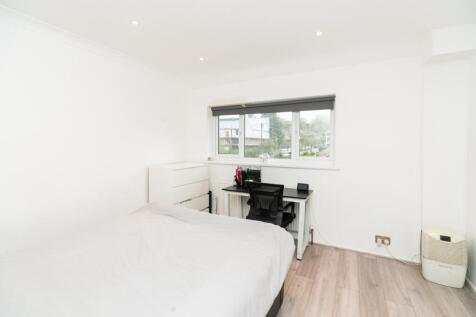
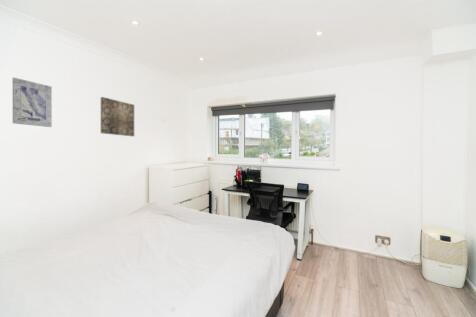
+ wall art [100,96,135,137]
+ wall art [12,77,53,128]
